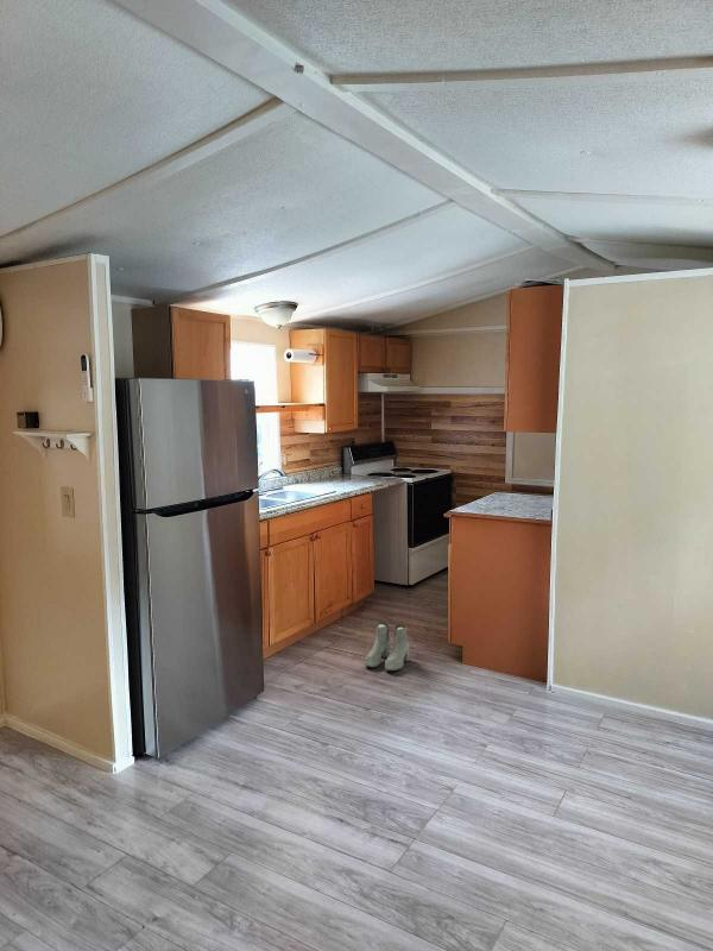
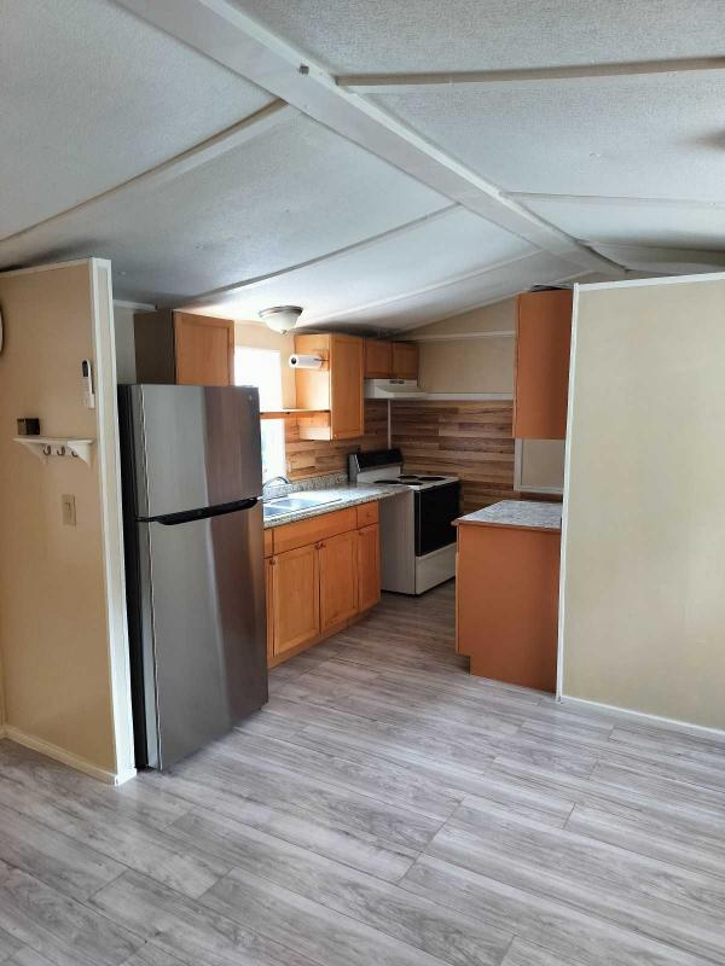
- boots [364,622,410,672]
